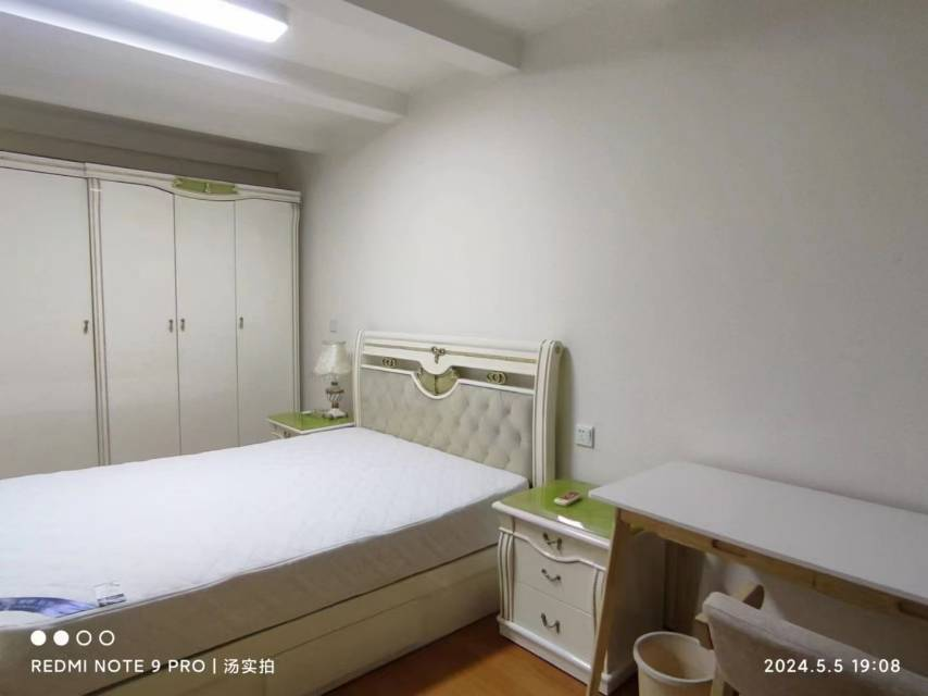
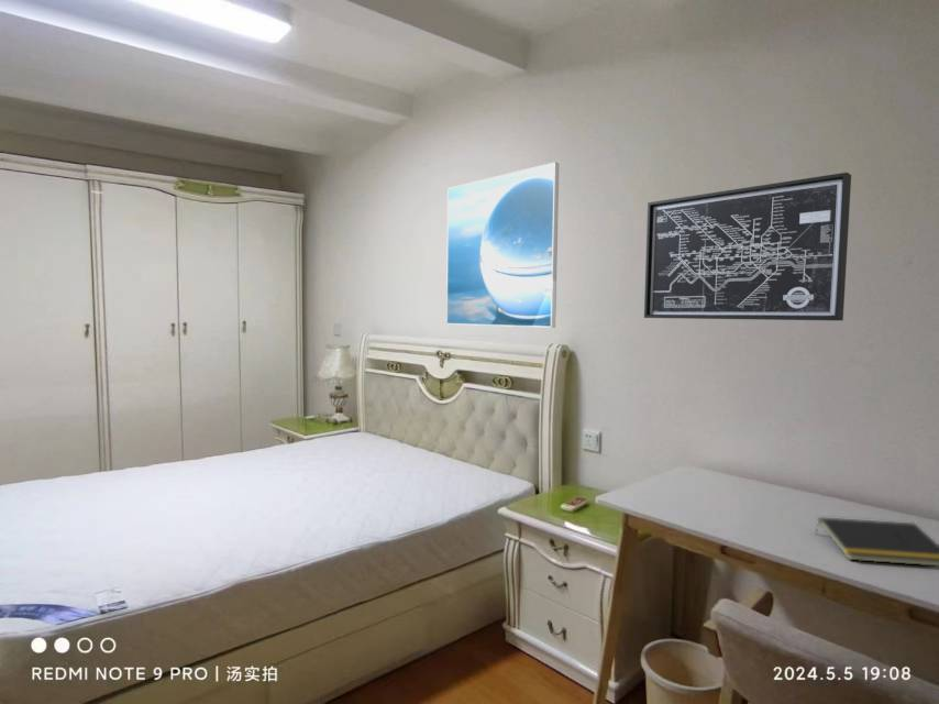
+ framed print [445,161,560,329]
+ wall art [643,172,852,321]
+ notepad [815,516,939,568]
